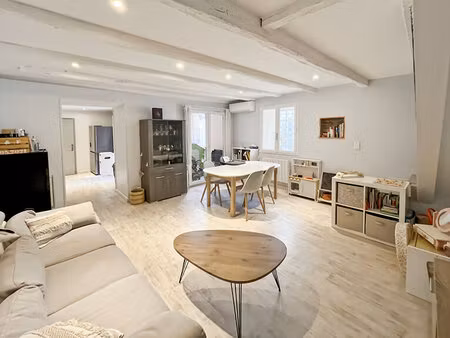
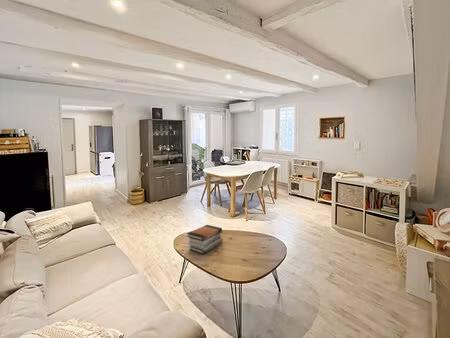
+ book stack [186,224,224,255]
